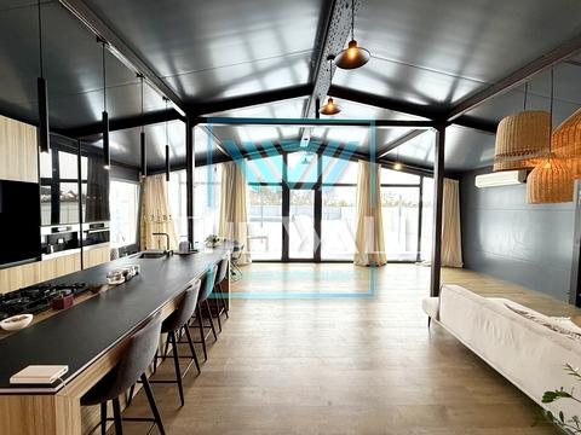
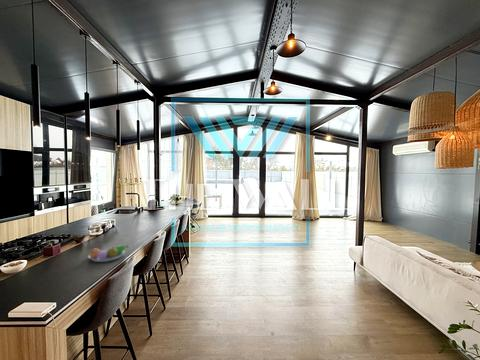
+ fruit bowl [87,244,129,263]
